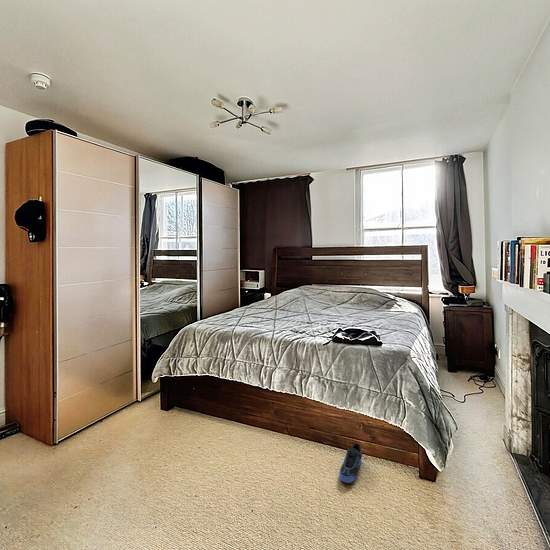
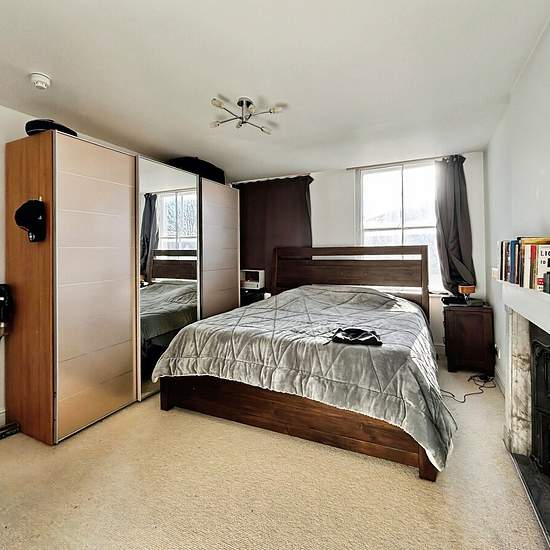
- sneaker [338,442,363,484]
